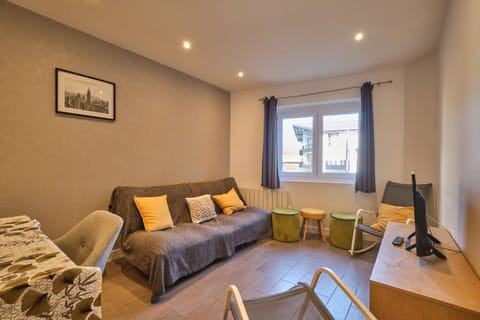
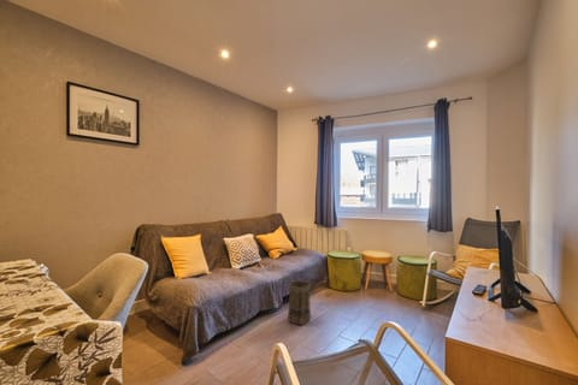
+ basket [287,279,312,327]
